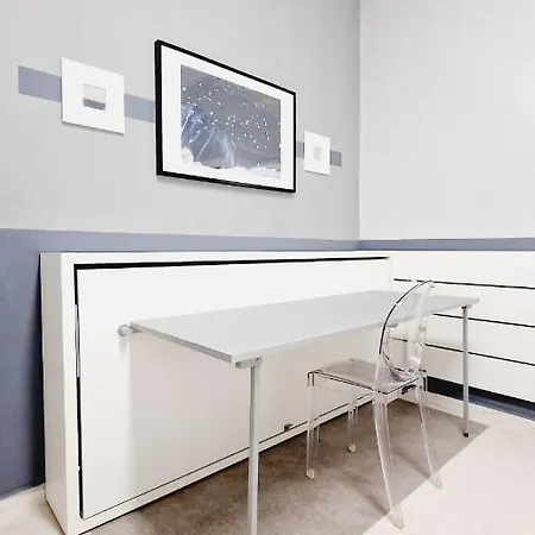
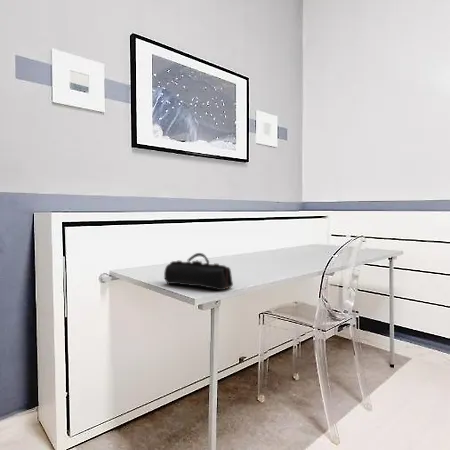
+ pencil case [163,252,234,291]
